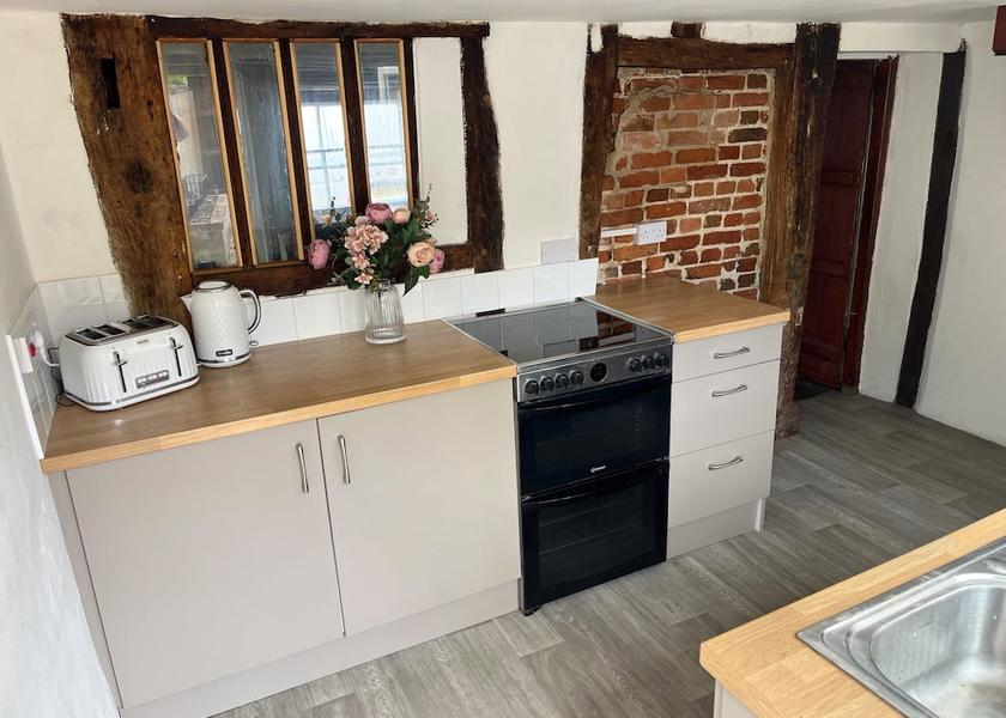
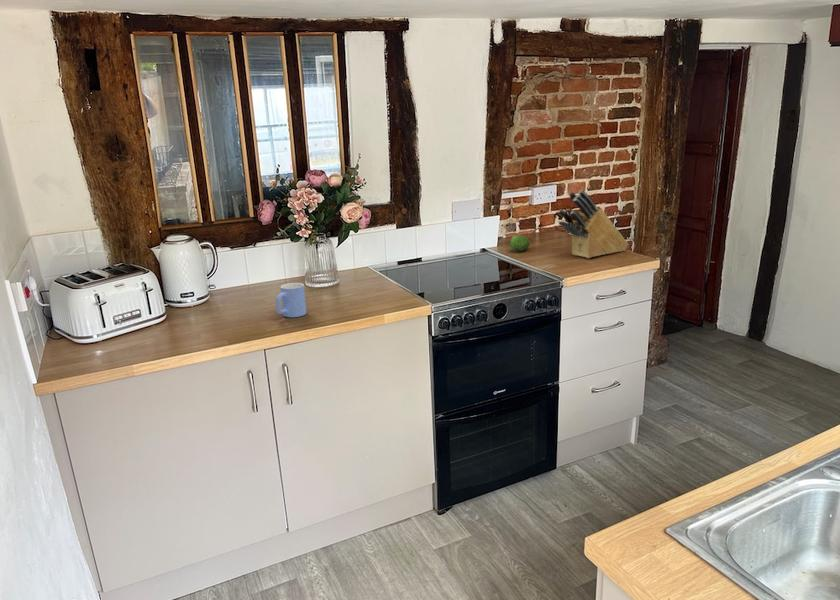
+ fruit [509,234,531,252]
+ knife block [557,189,630,259]
+ mug [275,282,307,318]
